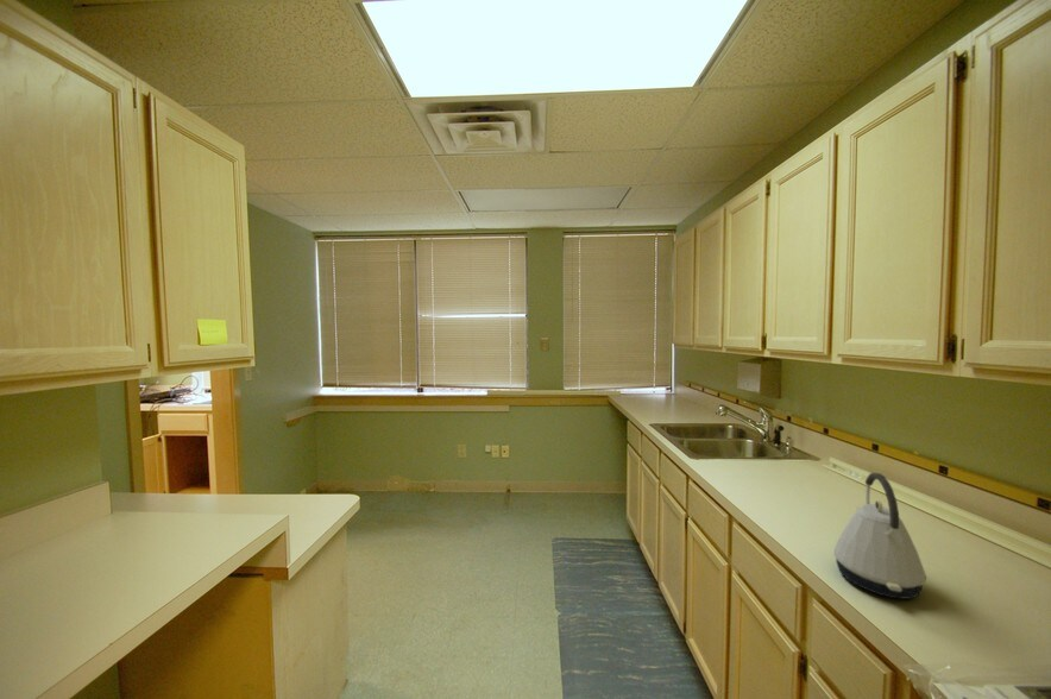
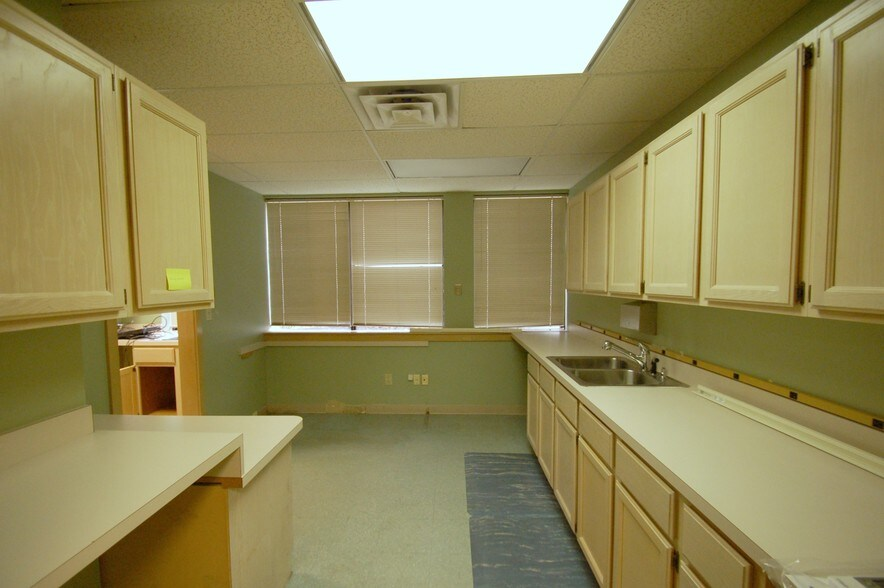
- kettle [832,472,927,600]
